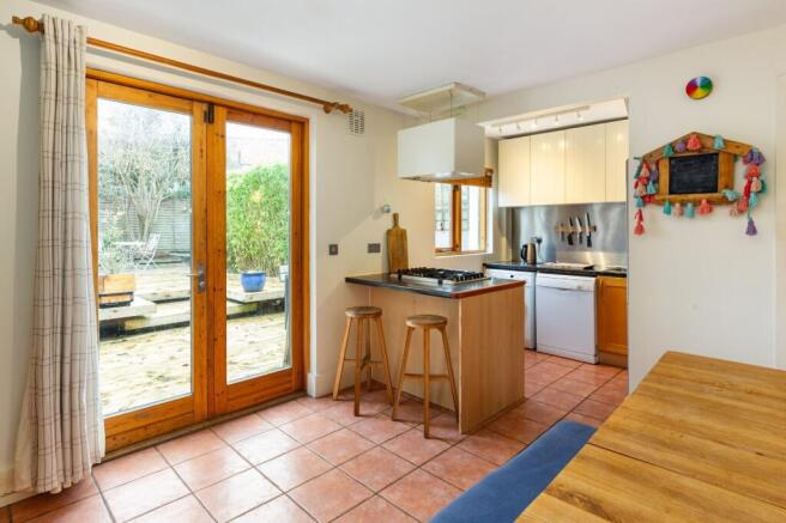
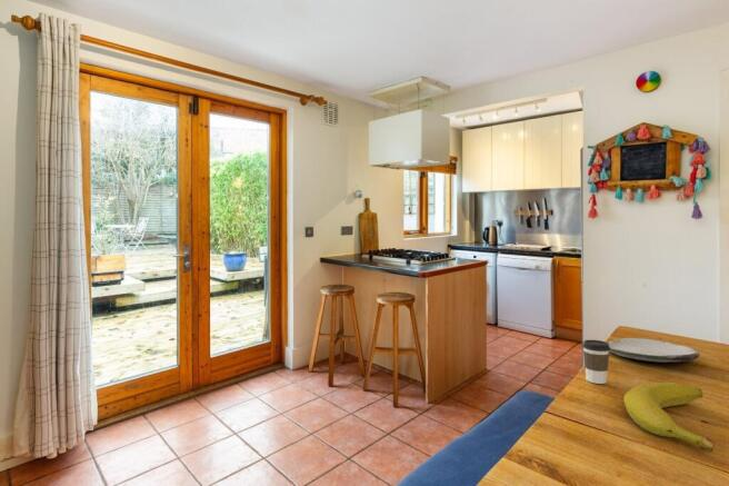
+ coffee cup [581,339,610,385]
+ plate [607,337,701,364]
+ banana [622,381,716,454]
